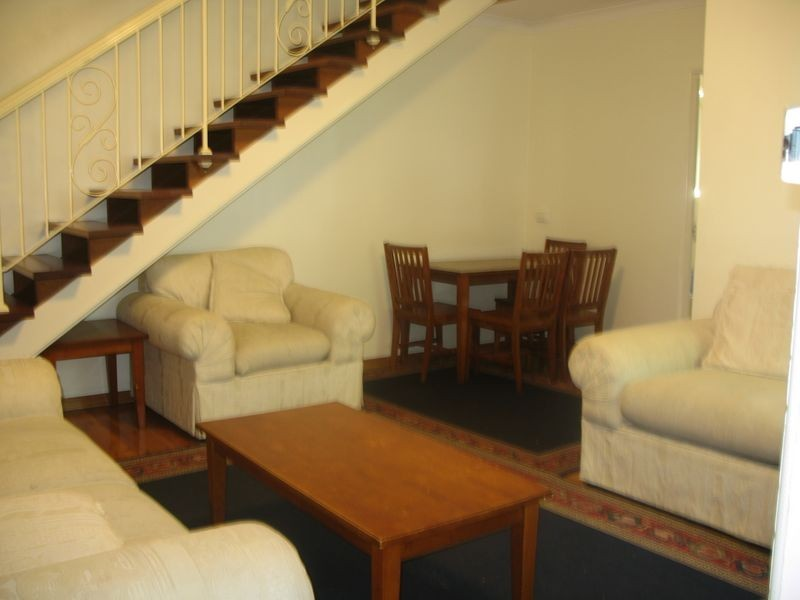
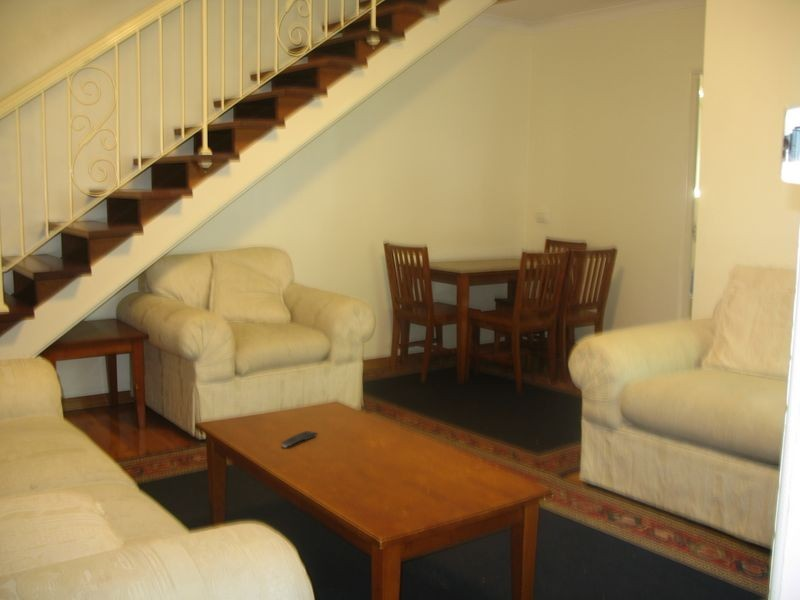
+ remote control [281,430,318,449]
